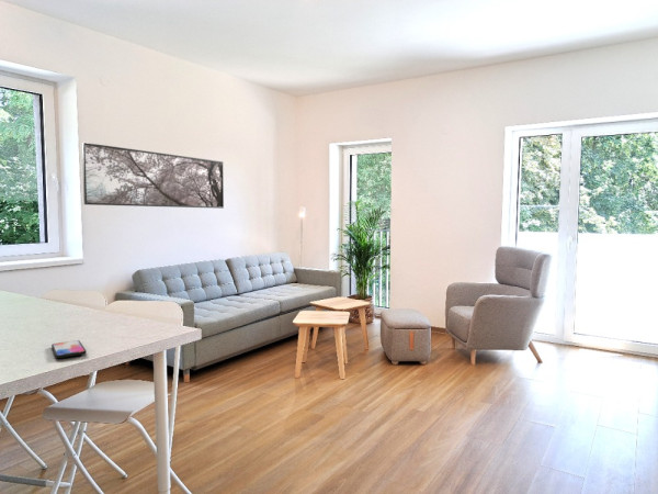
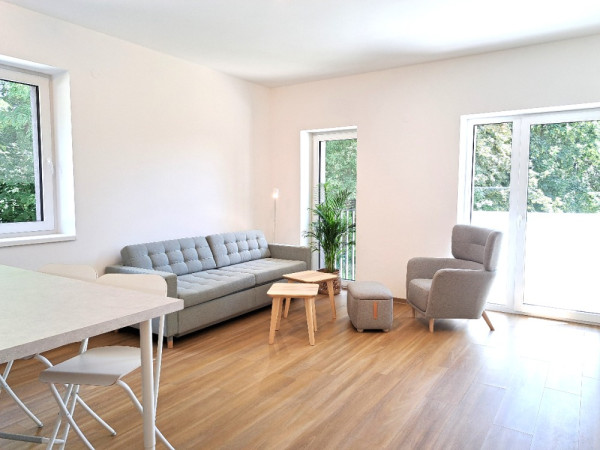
- smartphone [50,339,87,359]
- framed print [81,142,225,210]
